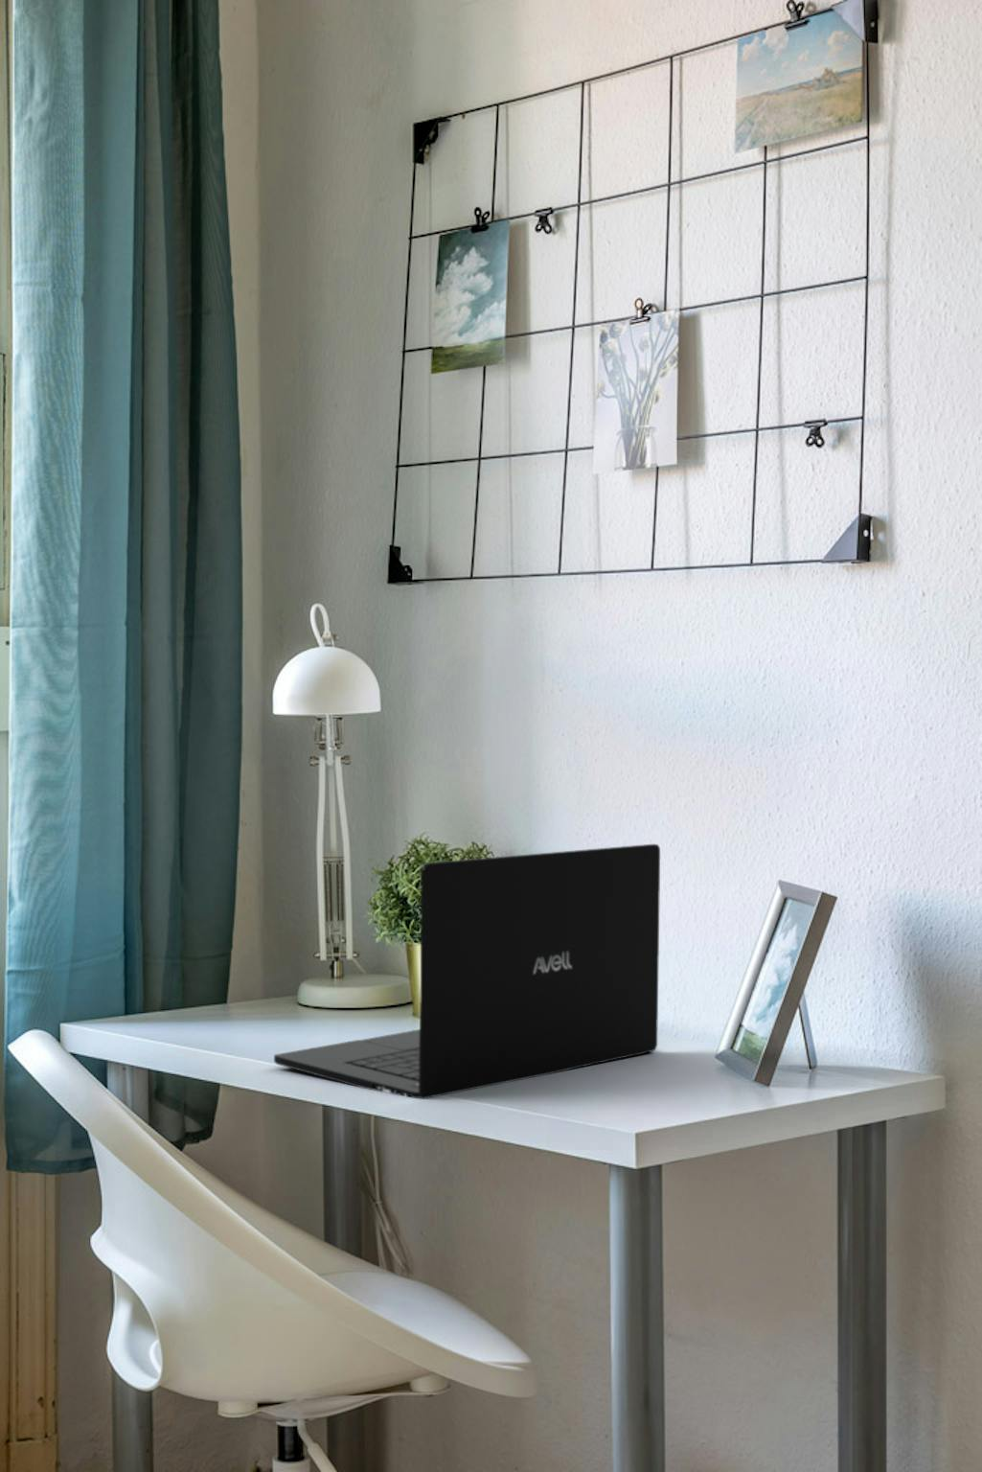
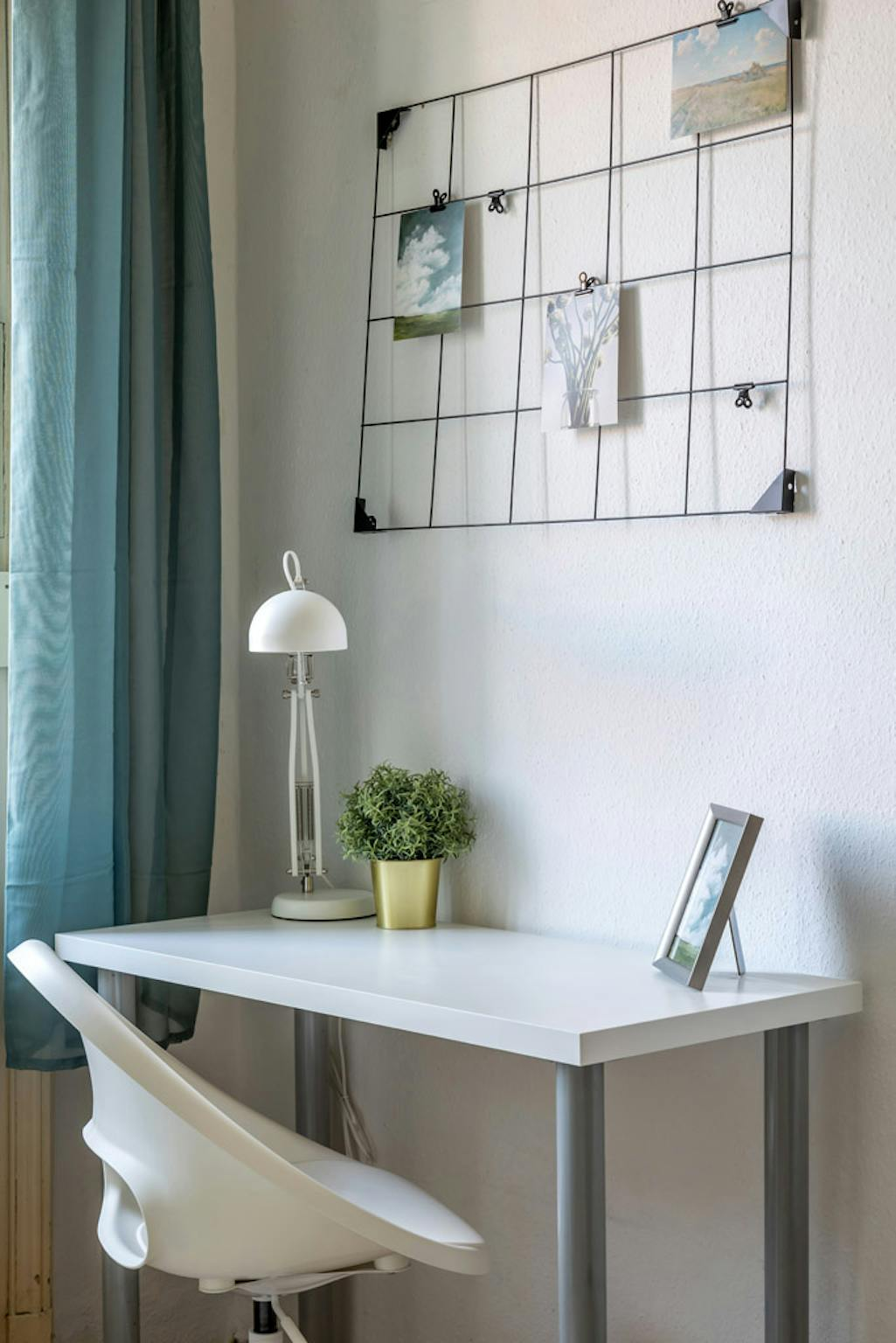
- laptop [273,843,661,1100]
